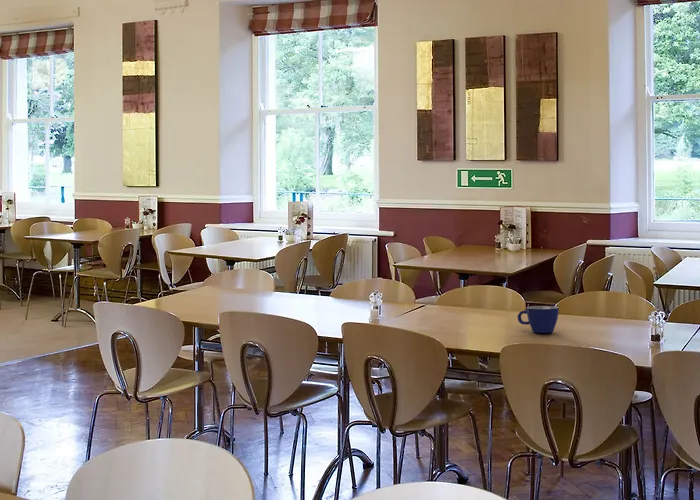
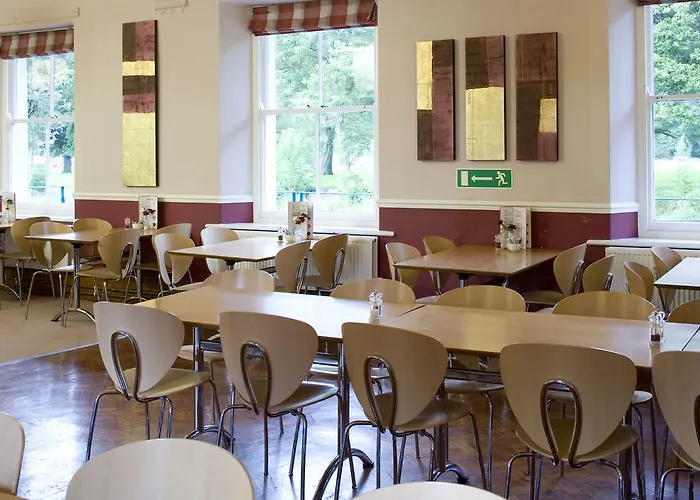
- cup [516,305,560,334]
